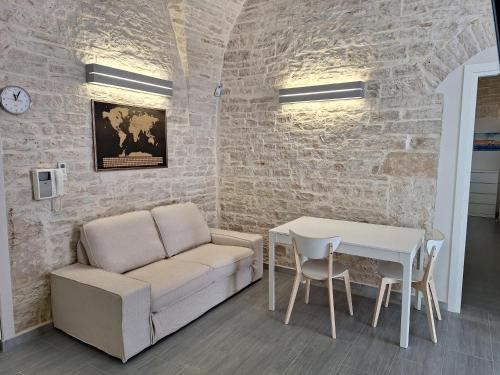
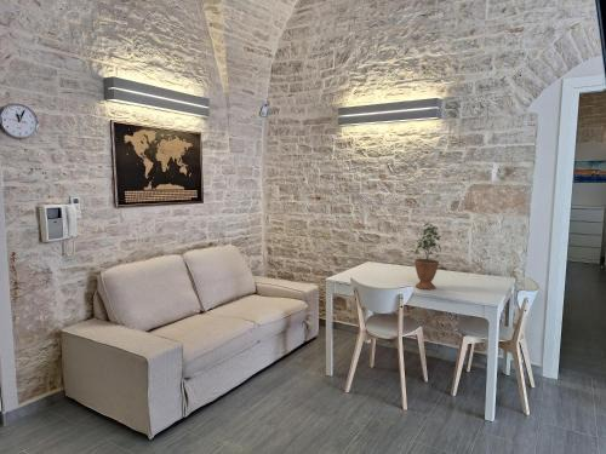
+ potted plant [413,220,445,291]
